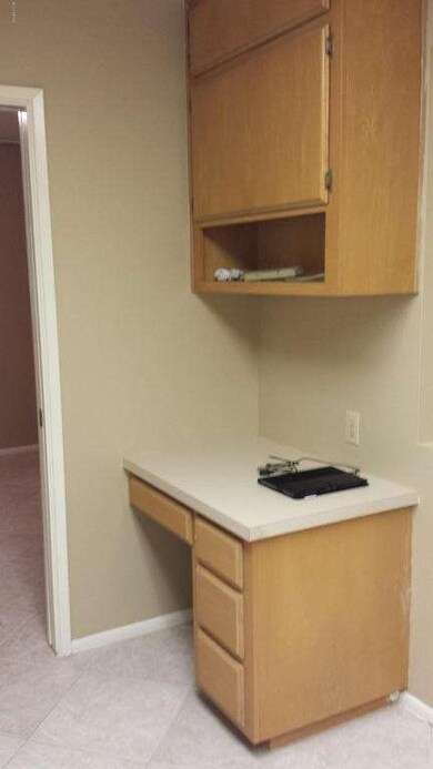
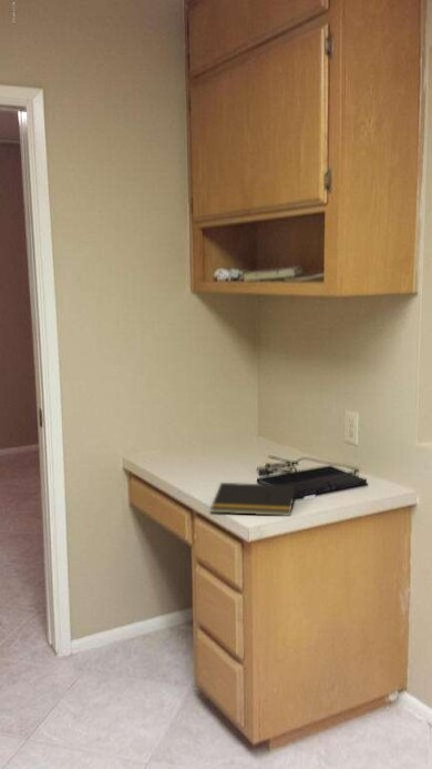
+ notepad [209,482,297,517]
